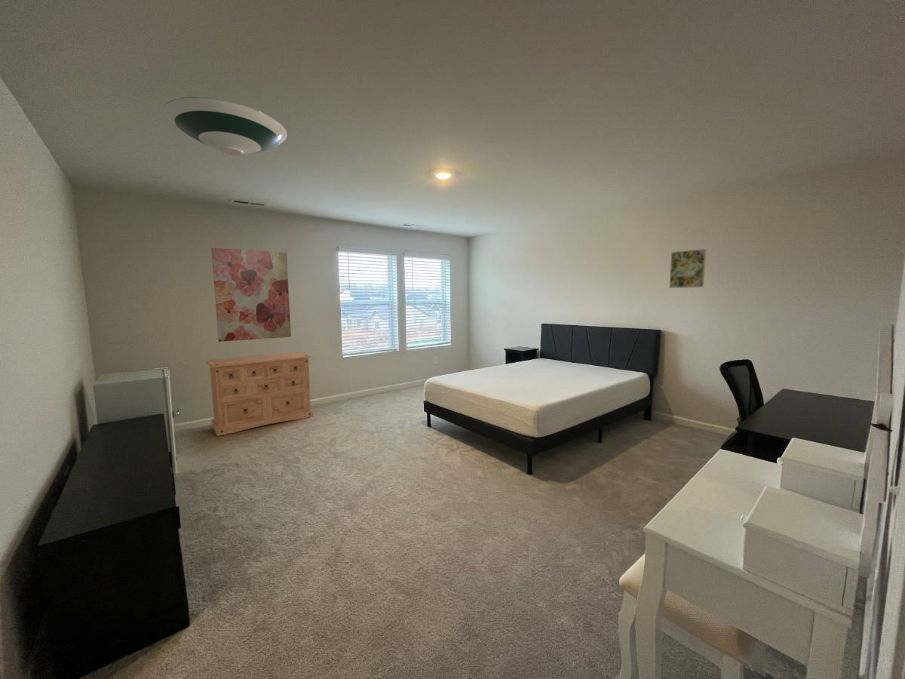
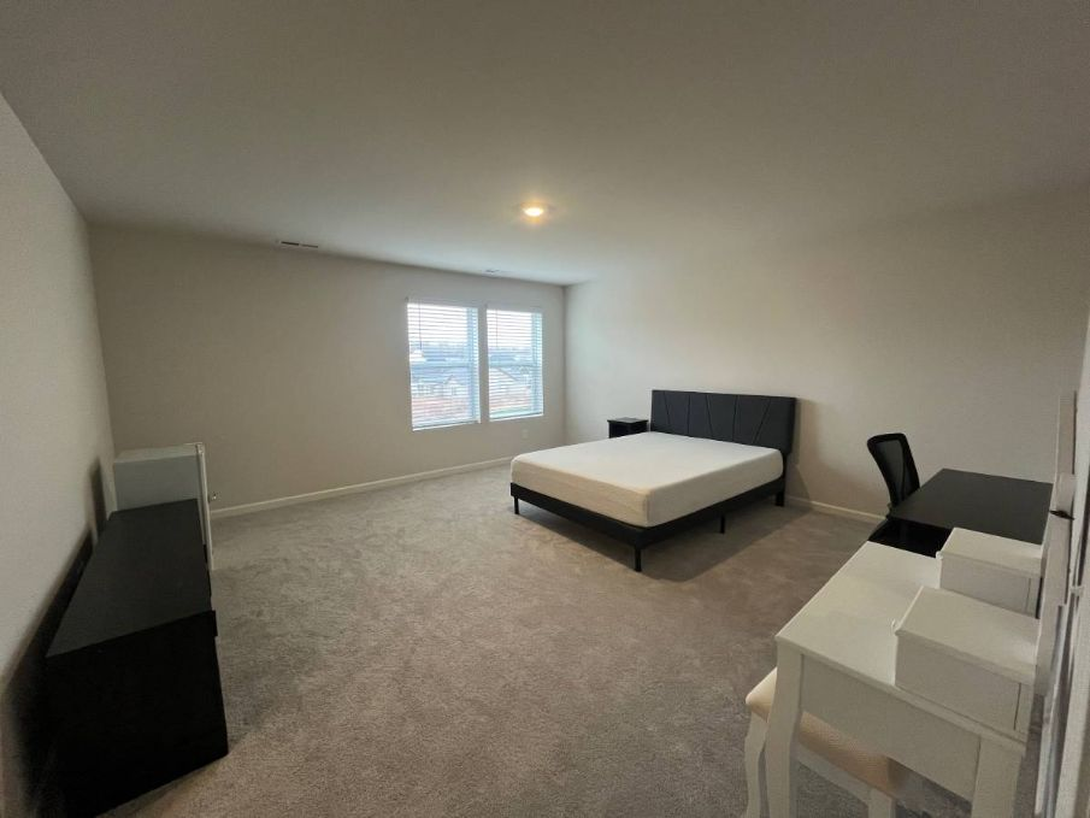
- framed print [668,248,707,289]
- wall art [210,247,292,343]
- dresser [205,351,314,437]
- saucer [162,96,288,157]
